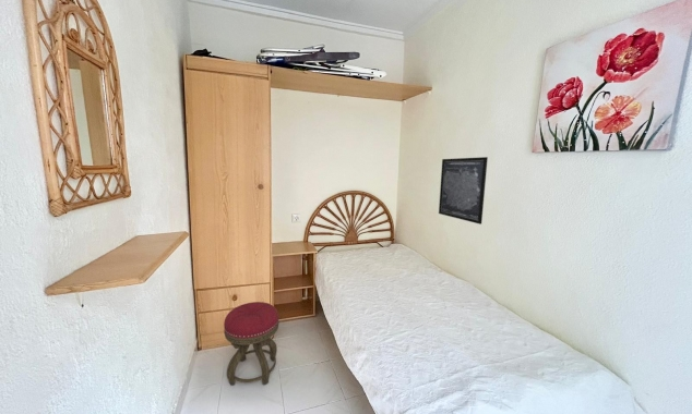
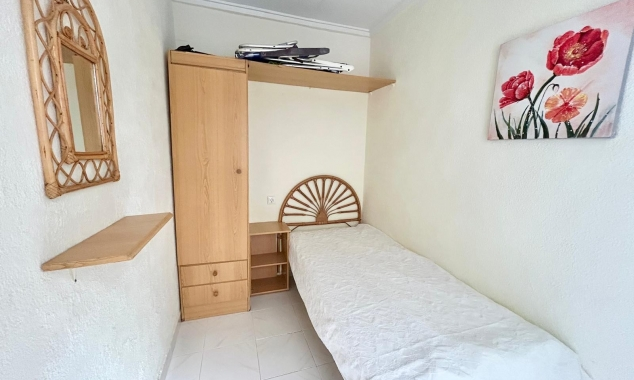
- stool [223,301,281,387]
- wall art [438,156,489,226]
